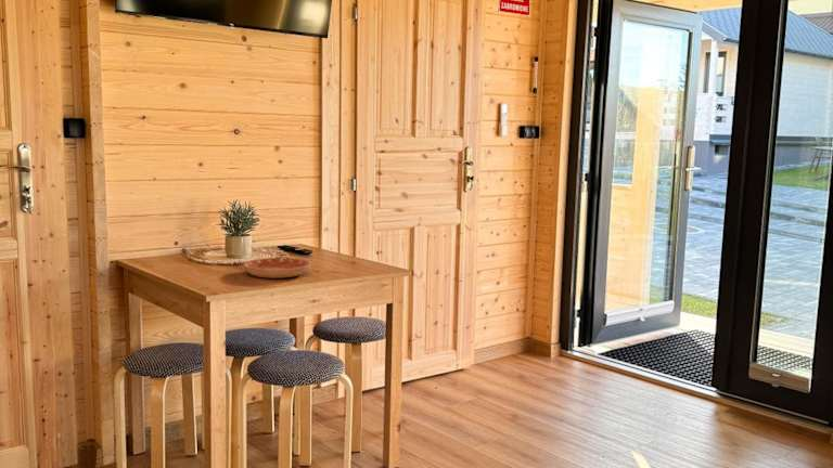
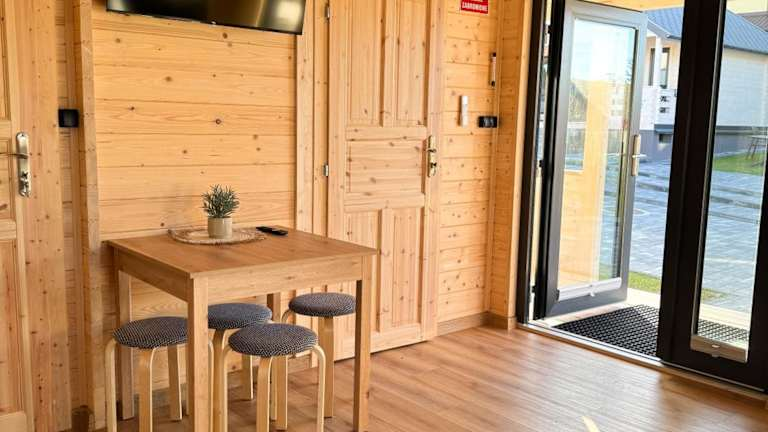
- saucer [243,257,311,280]
